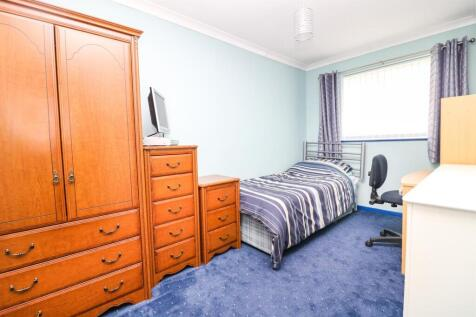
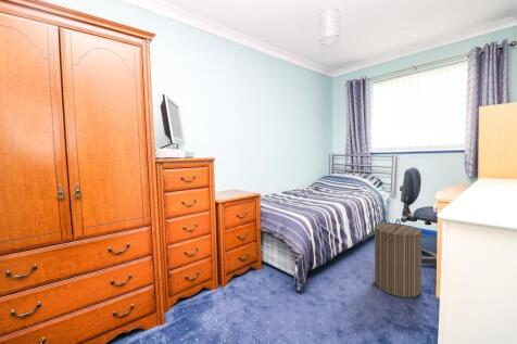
+ laundry hamper [374,218,424,298]
